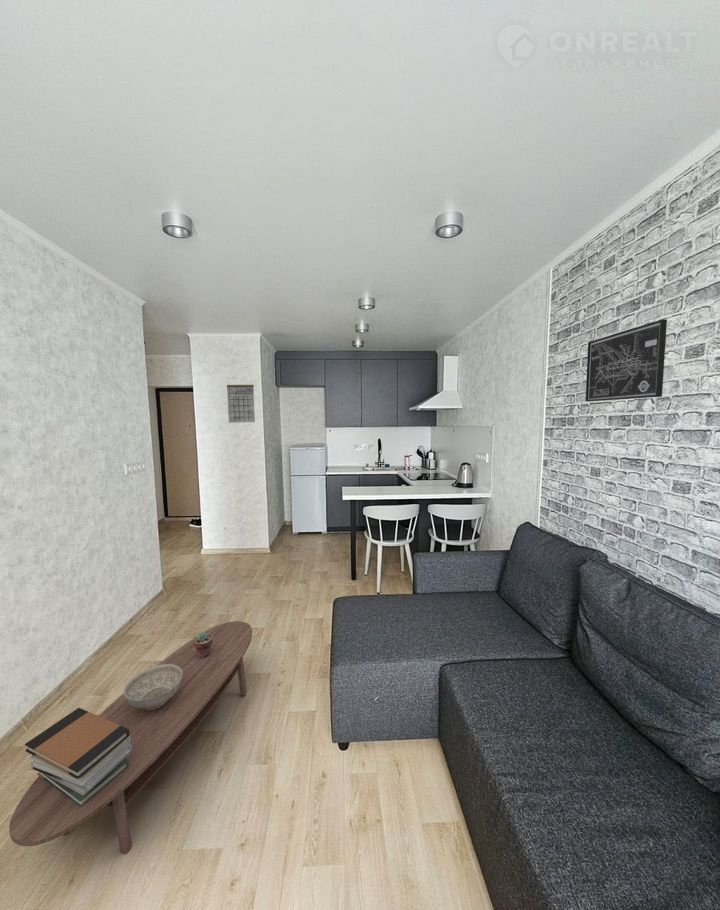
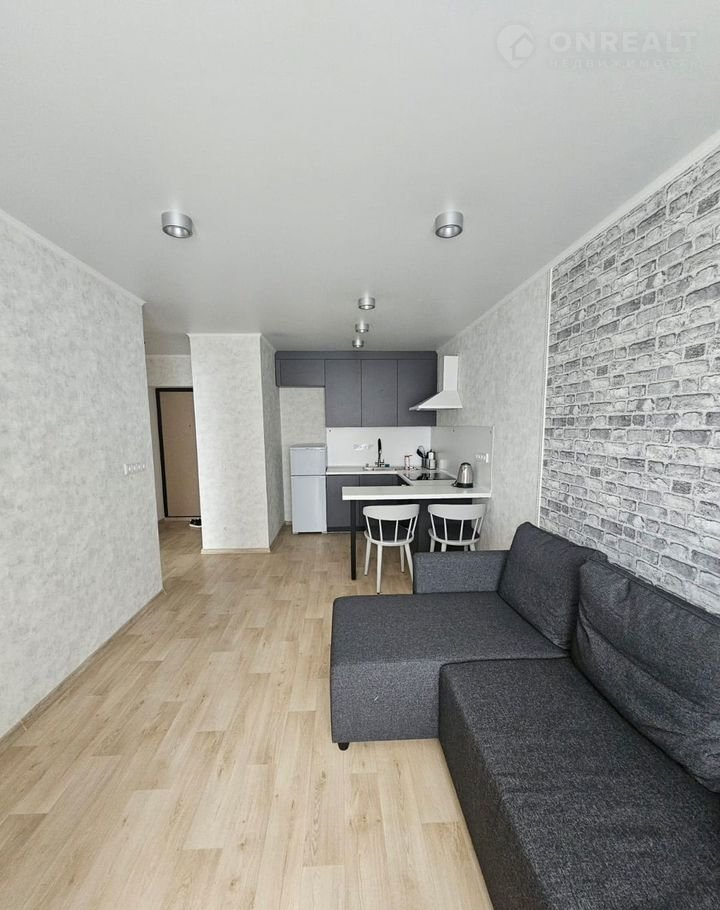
- wall art [585,318,668,402]
- book stack [24,707,132,807]
- decorative bowl [123,664,182,710]
- potted succulent [194,631,213,659]
- coffee table [8,620,253,856]
- calendar [226,376,256,424]
